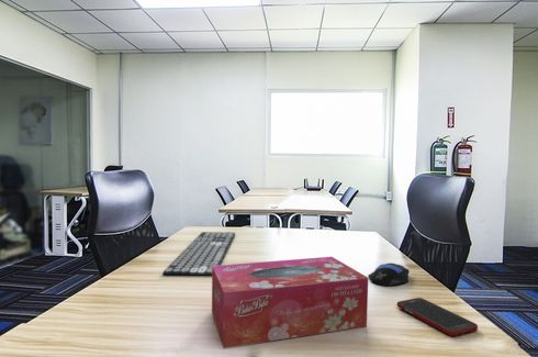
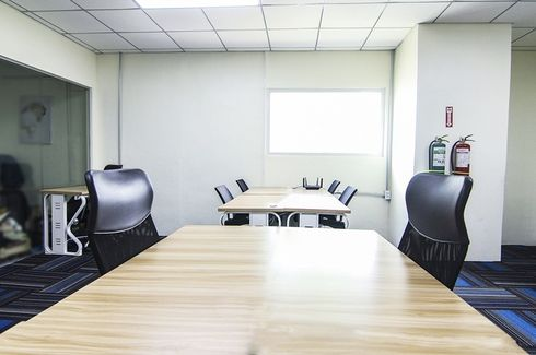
- cell phone [396,297,479,337]
- keyboard [161,231,236,277]
- tissue box [211,256,369,349]
- computer mouse [367,263,411,287]
